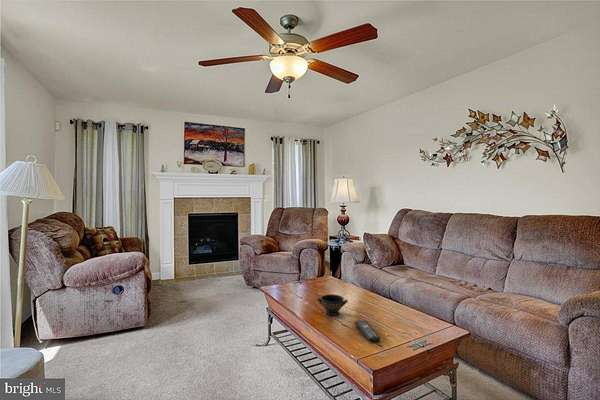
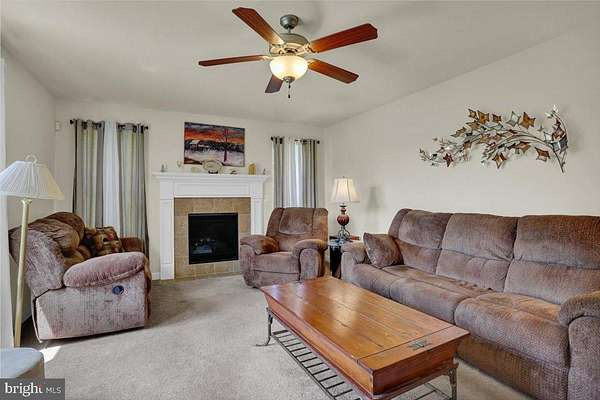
- remote control [354,319,381,342]
- bowl [316,293,349,317]
